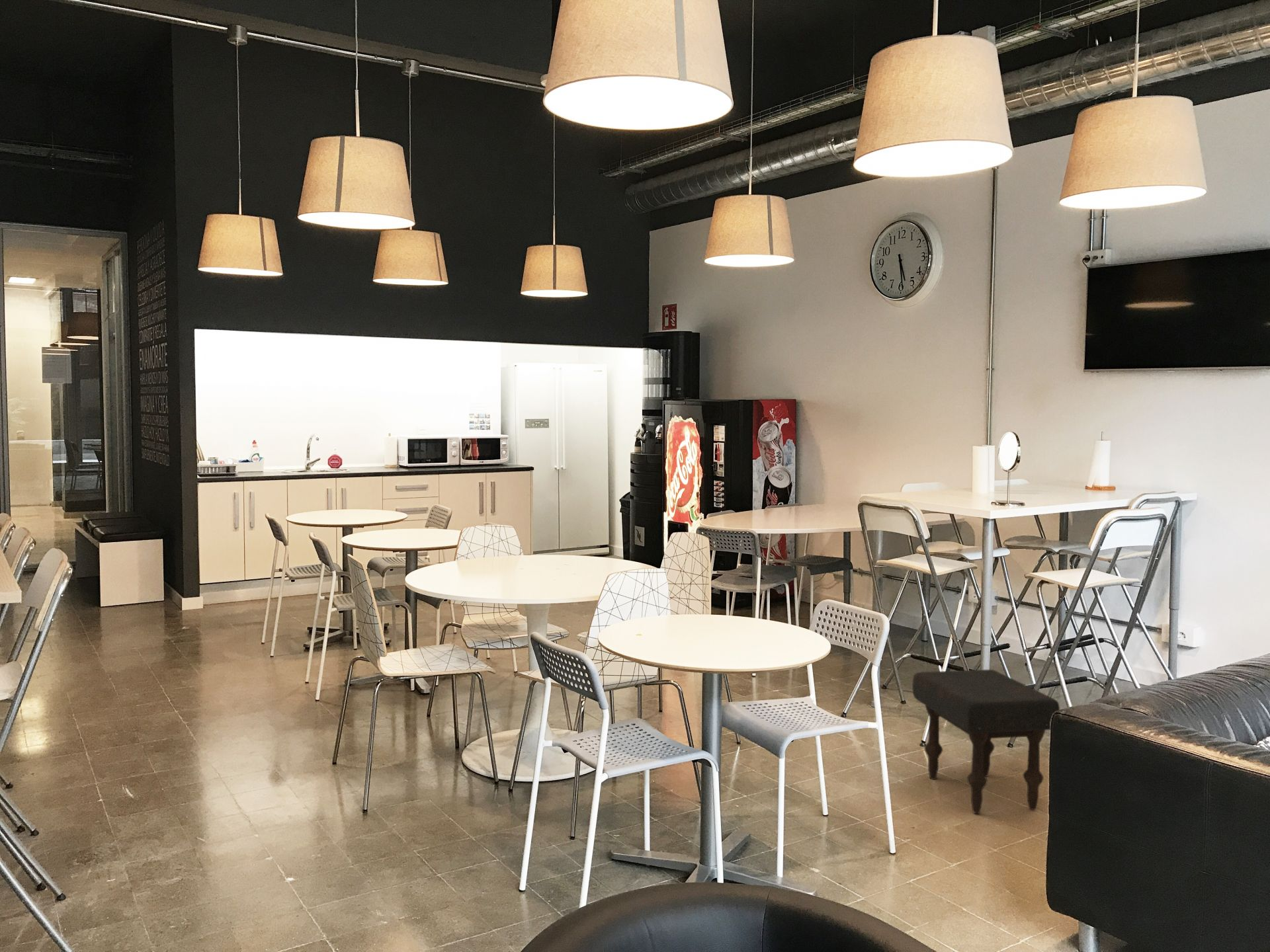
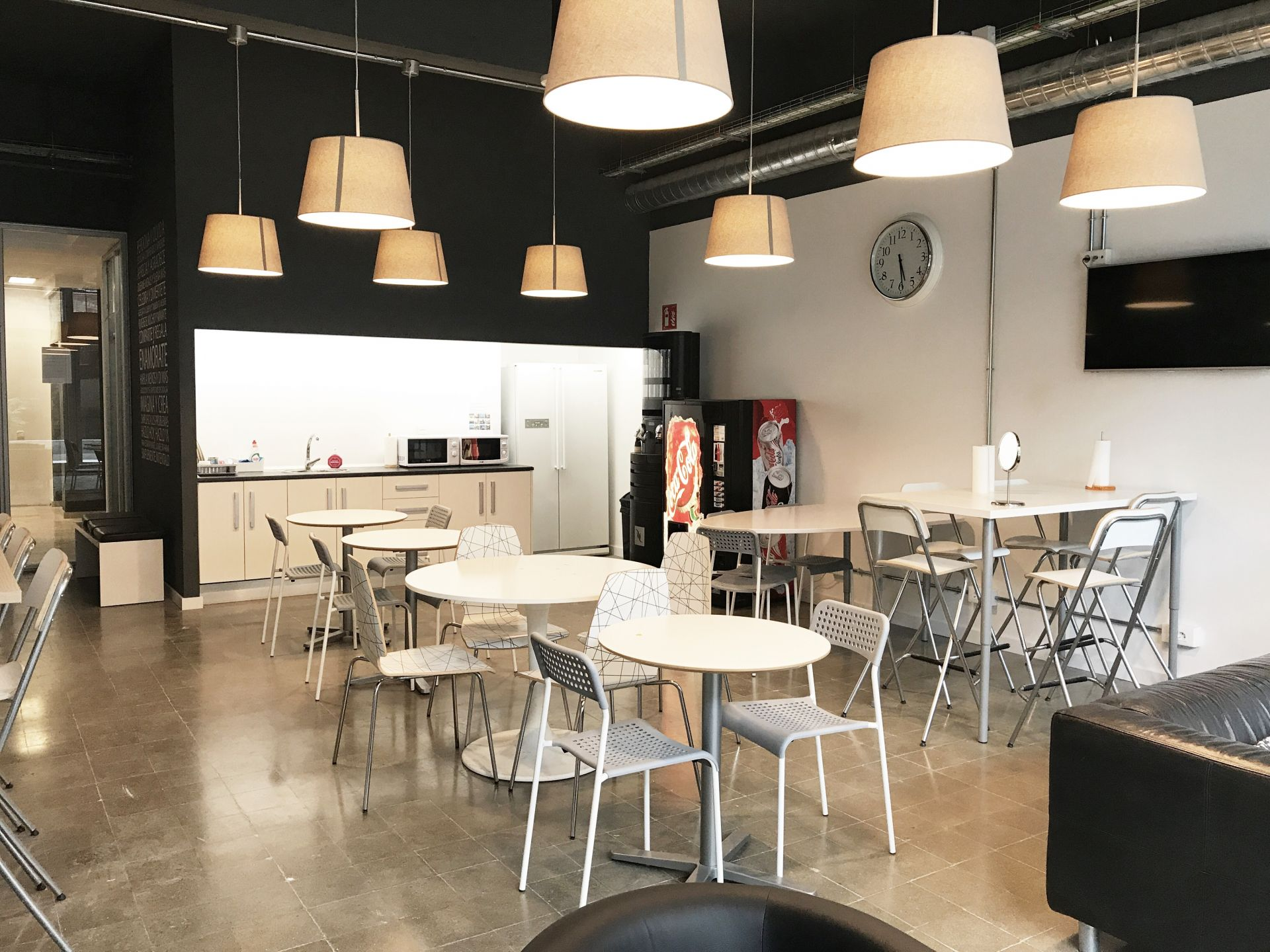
- ottoman [911,669,1060,814]
